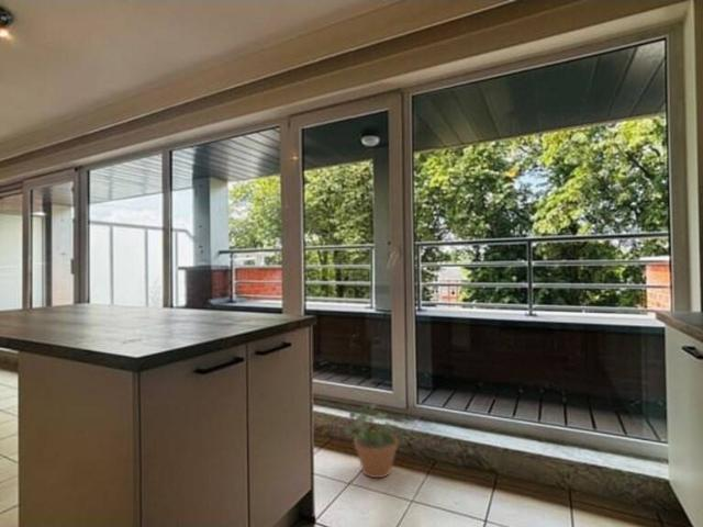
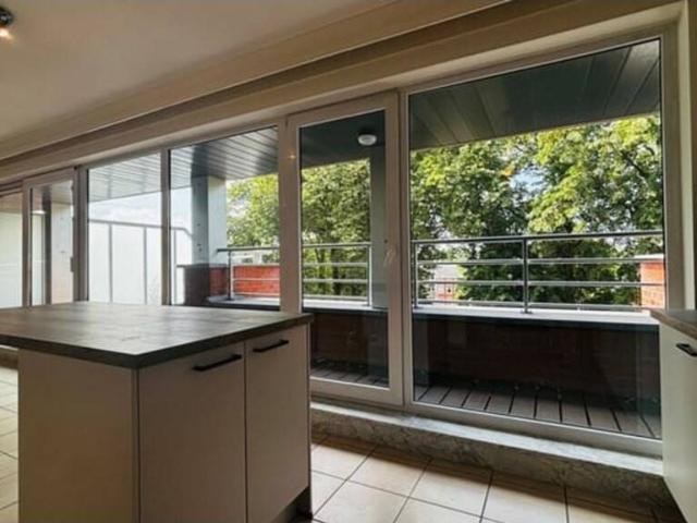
- potted plant [343,403,415,479]
